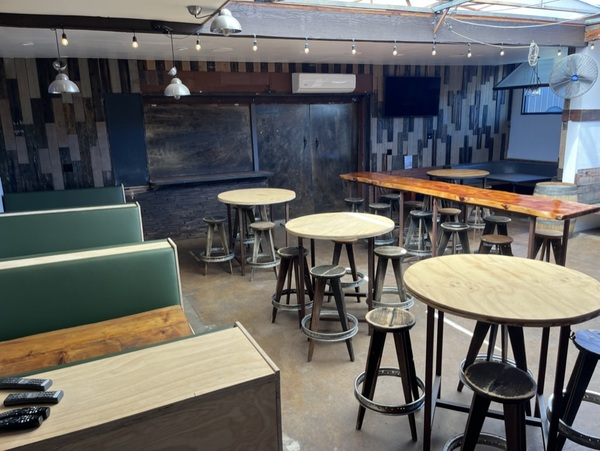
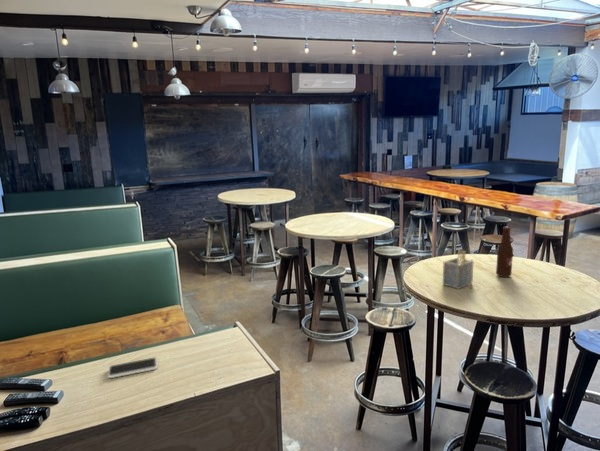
+ smartphone [107,357,159,379]
+ napkin holder [442,249,475,290]
+ beer bottle [495,226,514,278]
